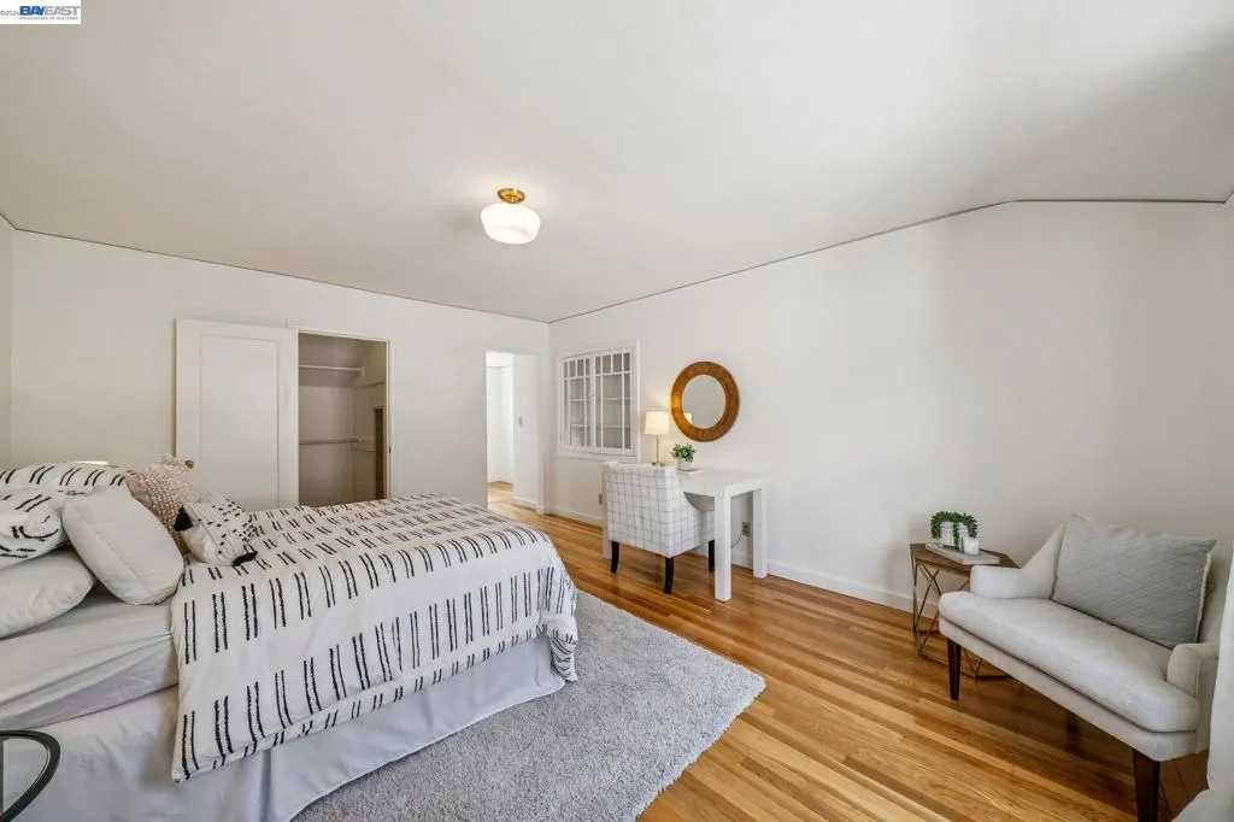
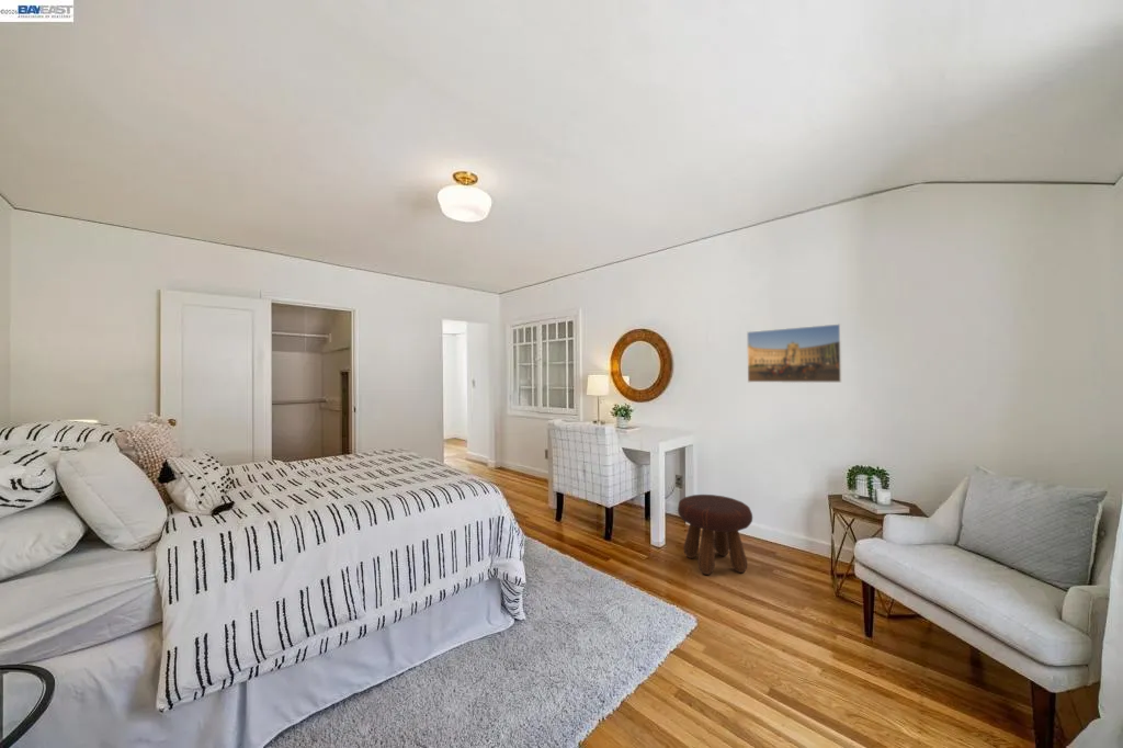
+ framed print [746,322,843,384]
+ footstool [677,494,753,576]
